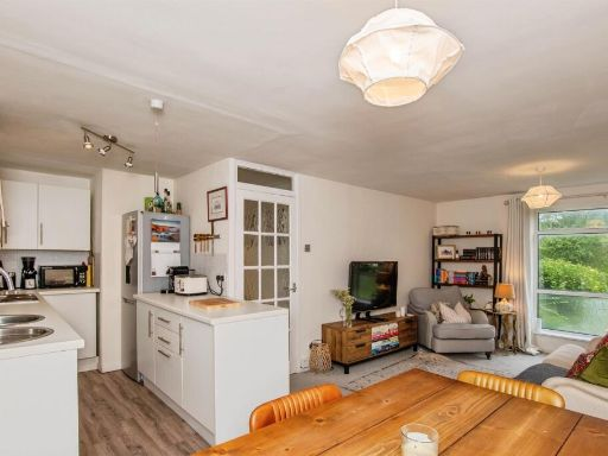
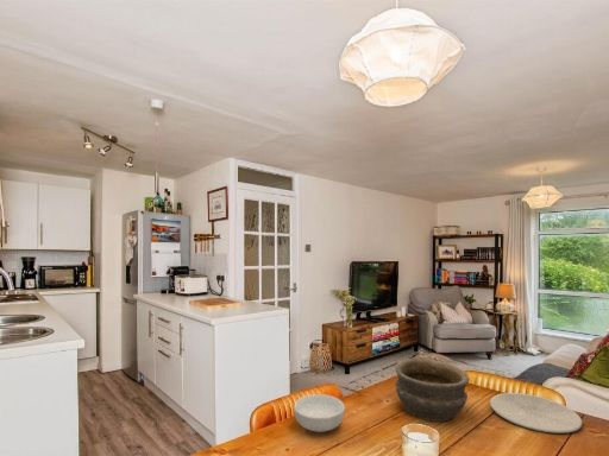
+ plate [489,392,583,435]
+ cereal bowl [293,393,346,433]
+ bowl [394,357,471,423]
